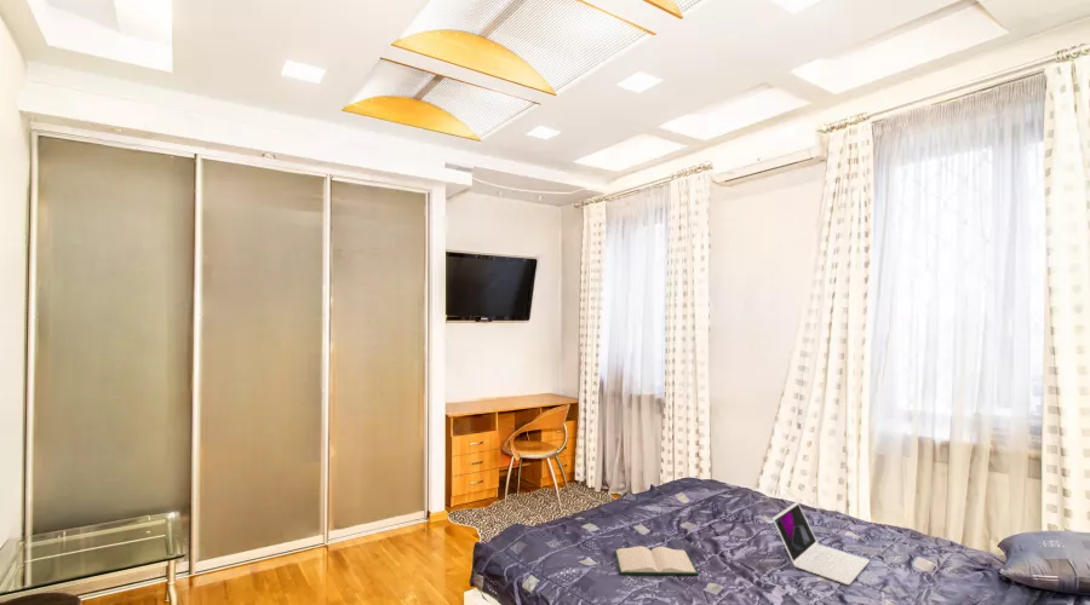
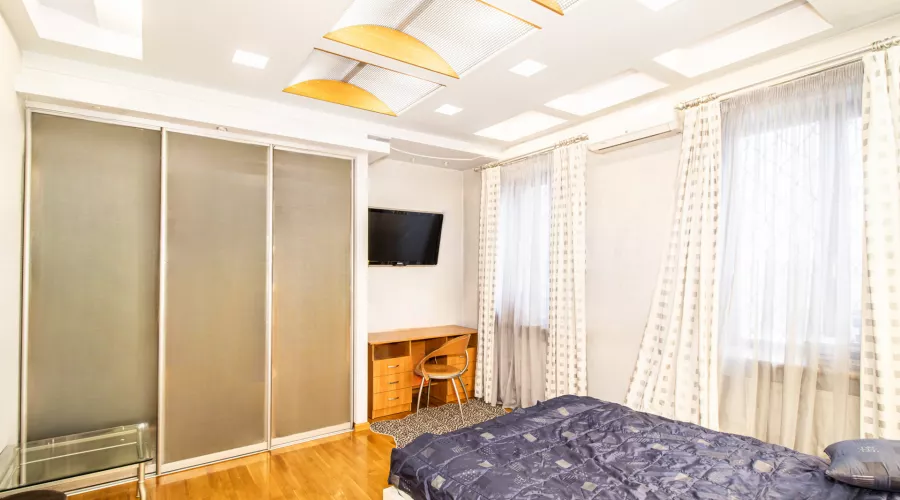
- hardback book [614,544,700,576]
- laptop [771,501,871,586]
